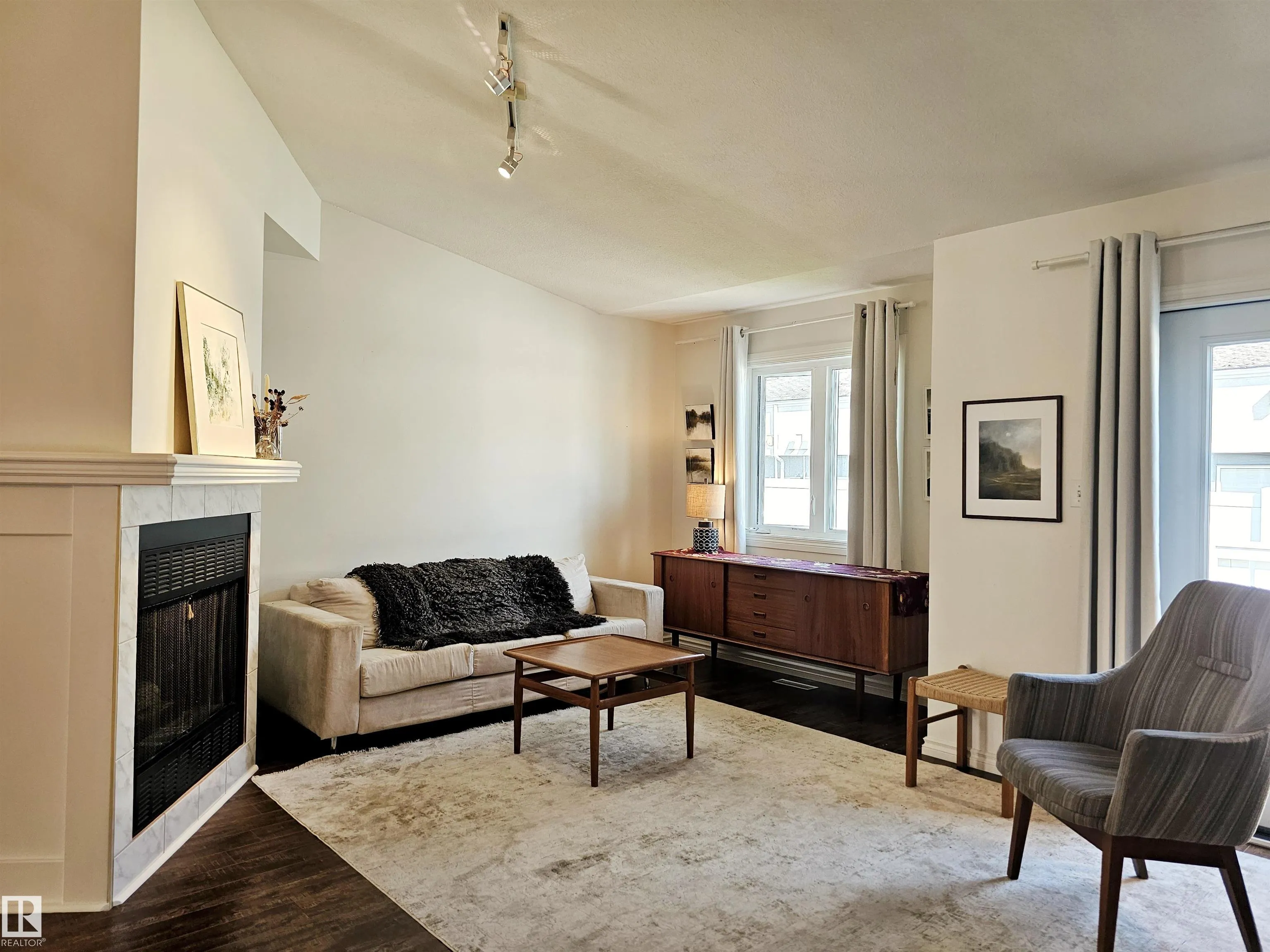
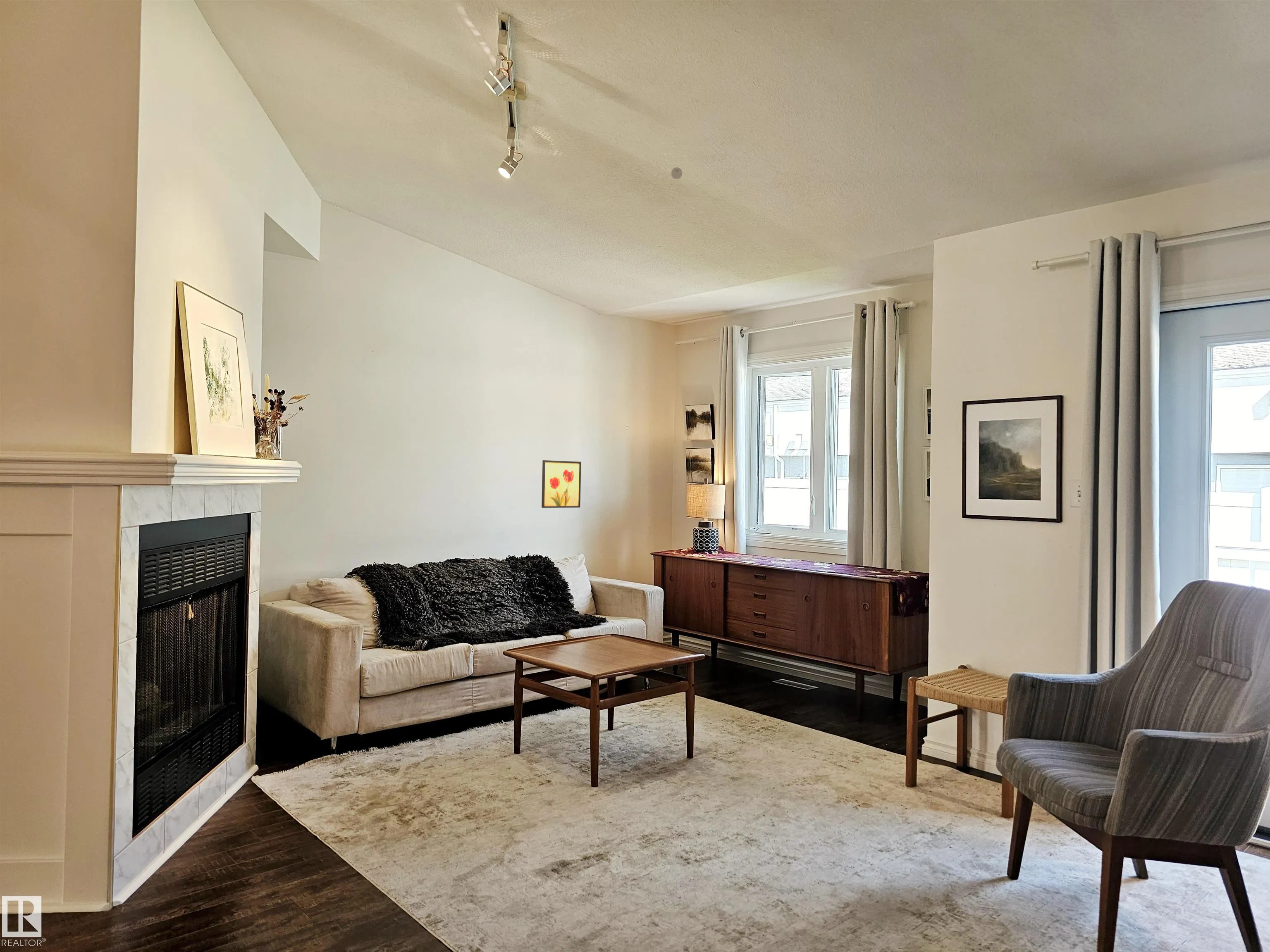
+ eyeball [671,167,683,179]
+ wall art [541,460,582,508]
